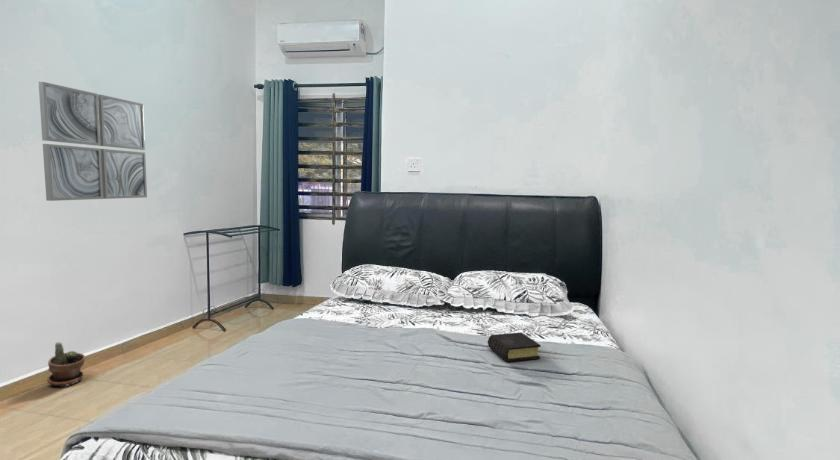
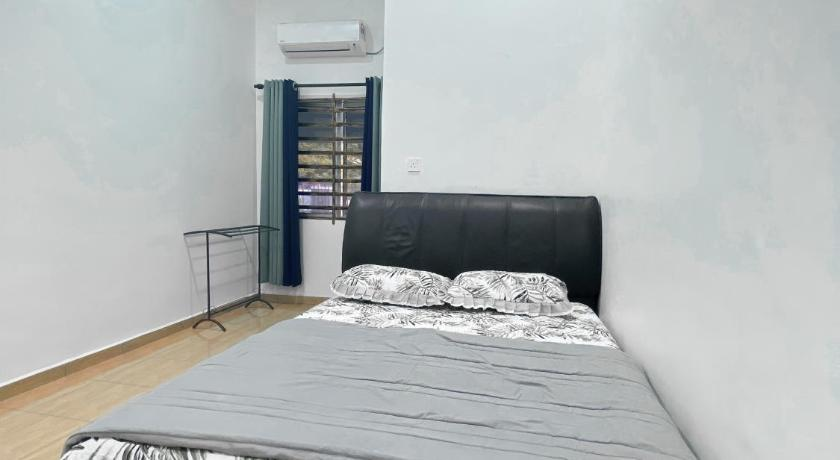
- wall art [38,81,148,202]
- book [487,331,542,363]
- potted plant [46,341,86,388]
